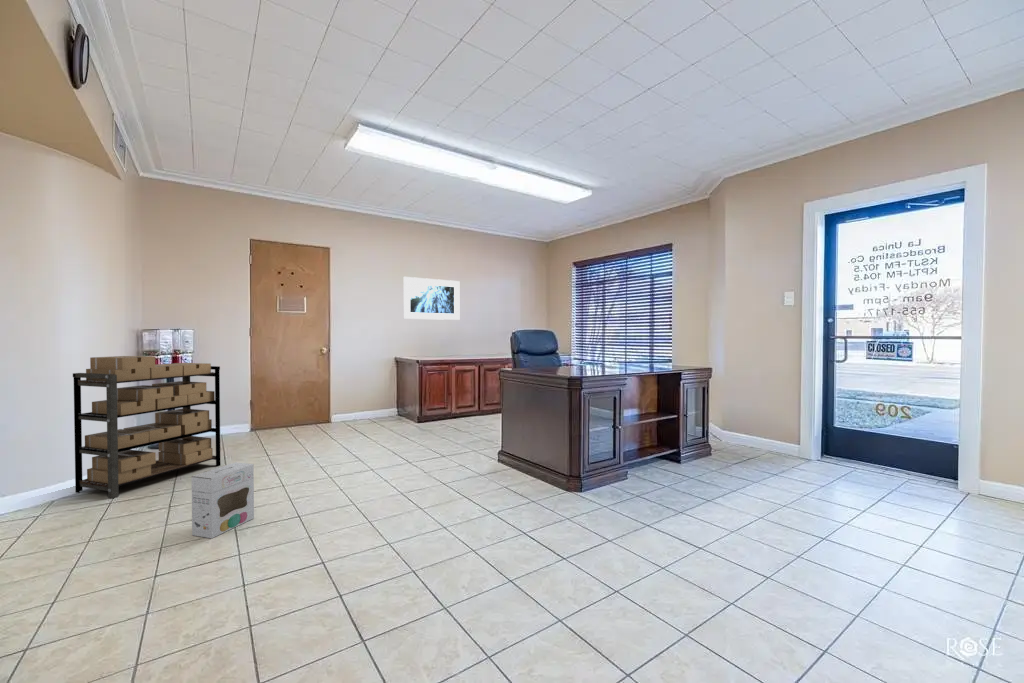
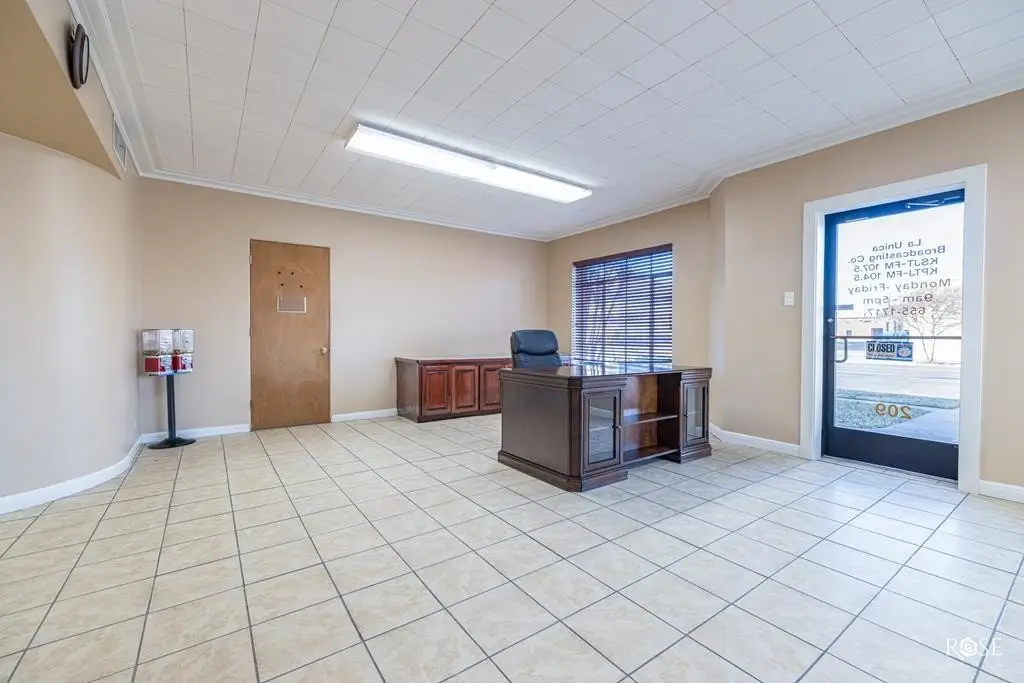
- cardboard box [191,461,255,539]
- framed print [403,276,460,321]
- shelving unit [72,355,221,499]
